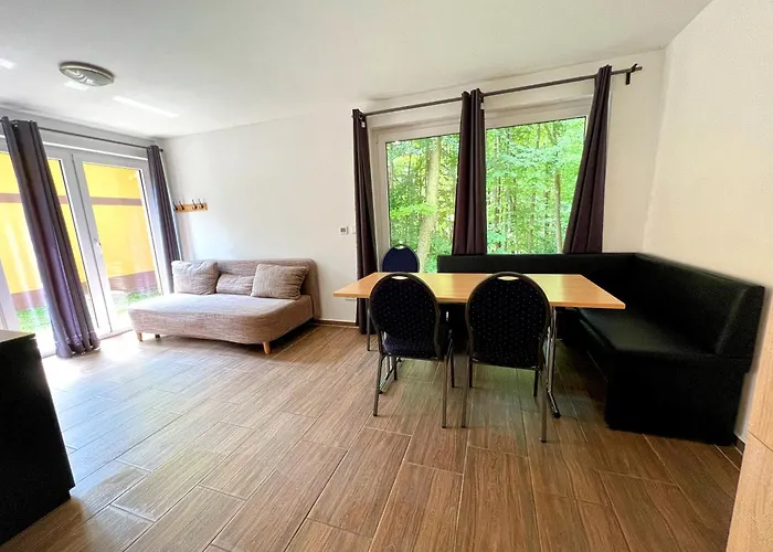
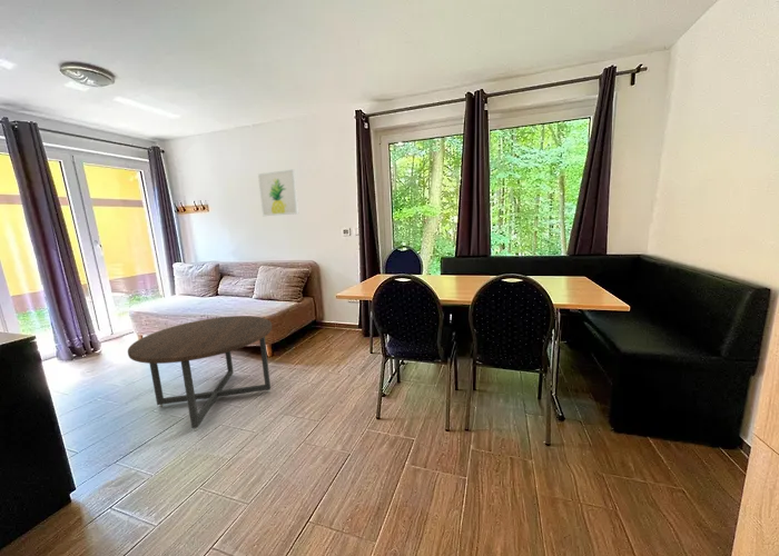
+ coffee table [127,315,273,431]
+ wall art [257,169,299,217]
